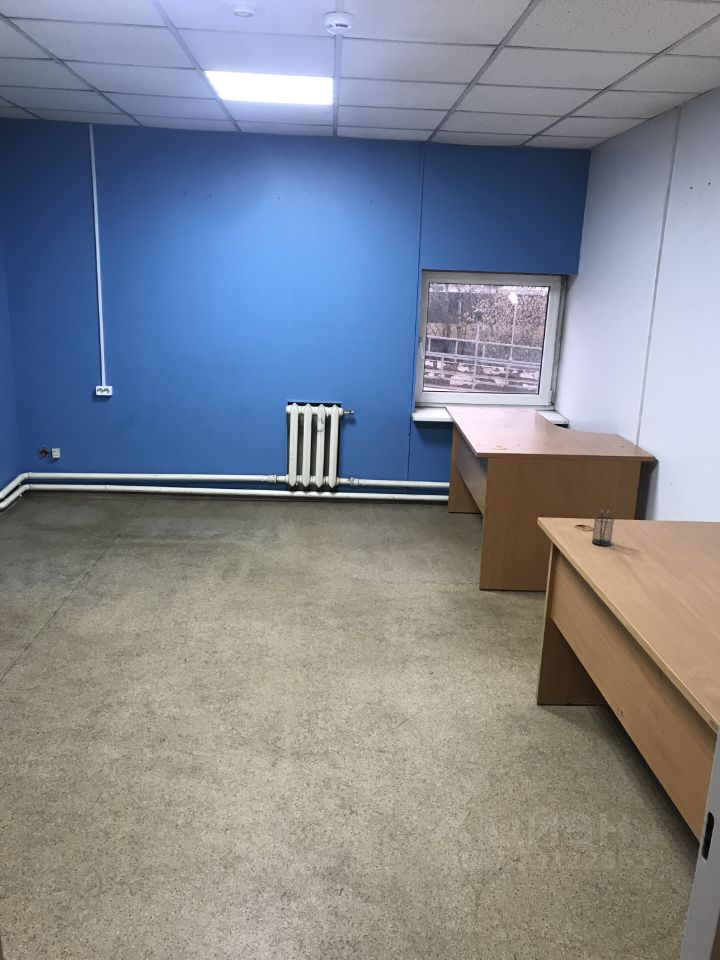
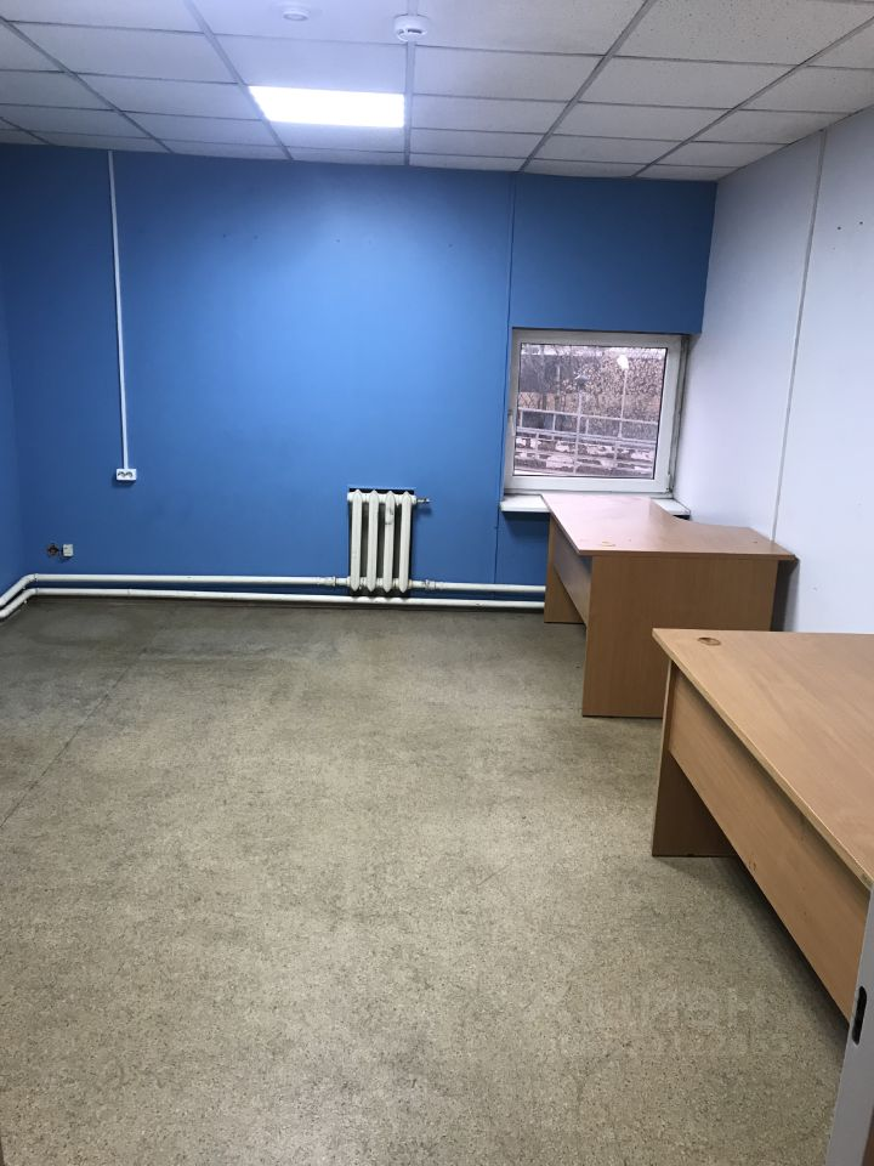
- pencil holder [591,508,615,547]
